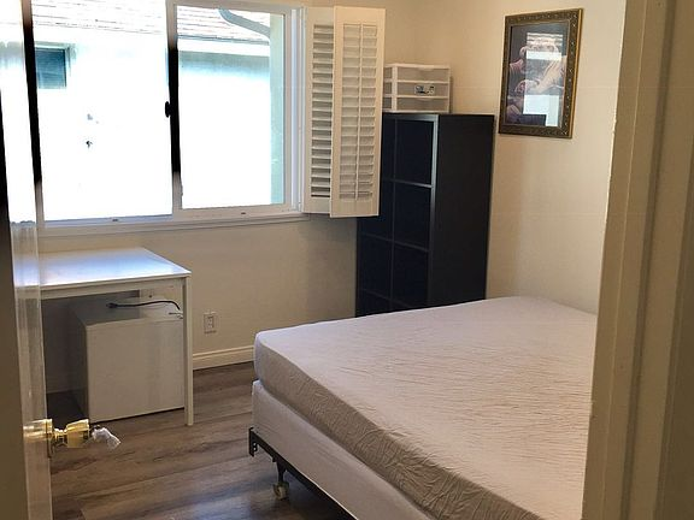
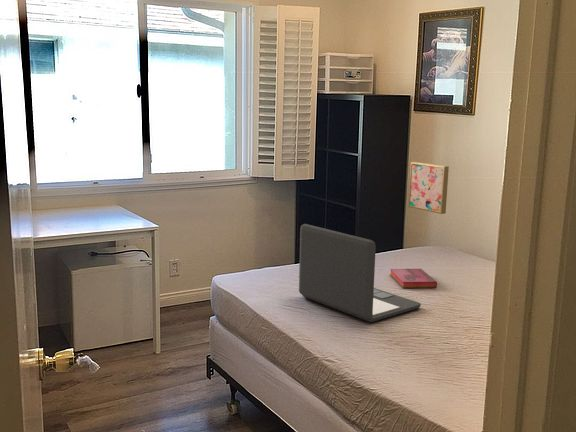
+ laptop [298,223,422,323]
+ wall art [407,161,450,215]
+ hardback book [389,267,438,289]
